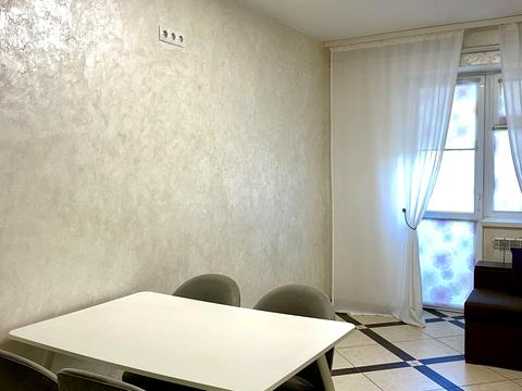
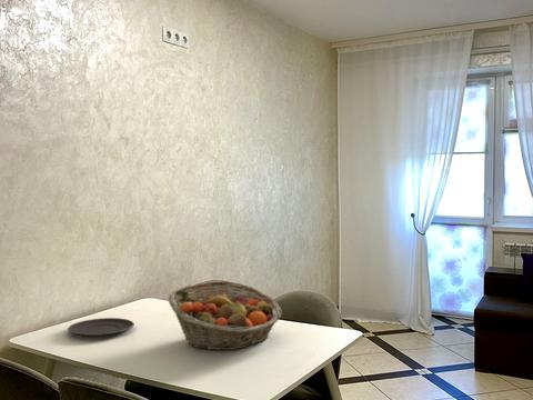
+ plate [67,317,135,338]
+ fruit basket [167,280,282,351]
